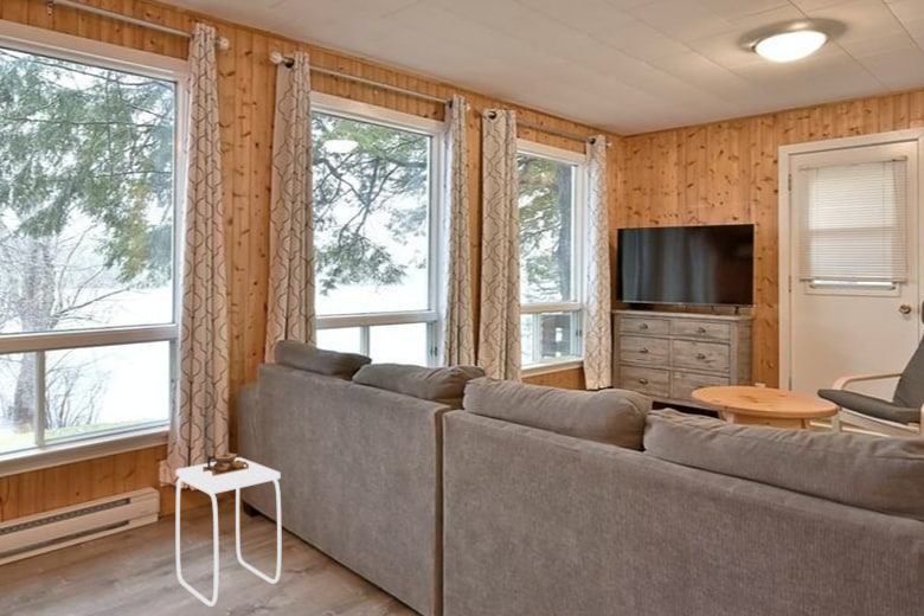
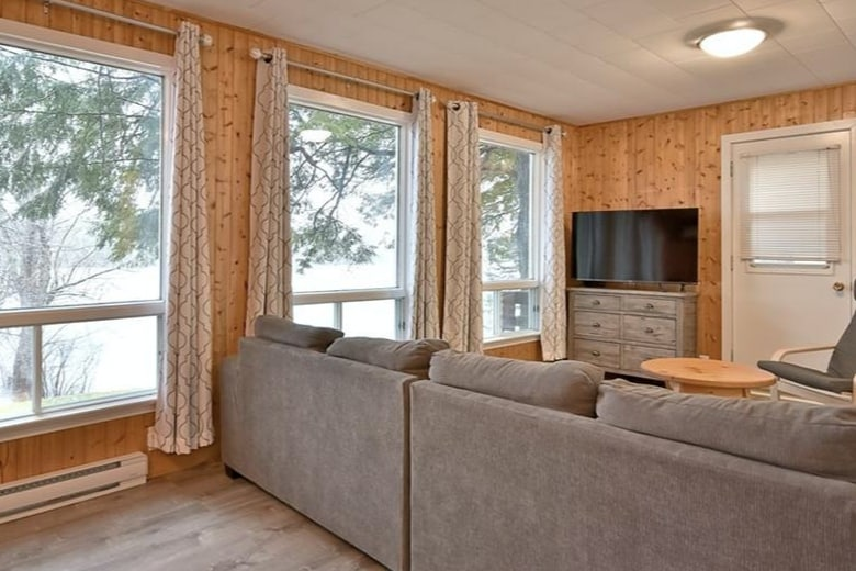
- side table [175,453,282,608]
